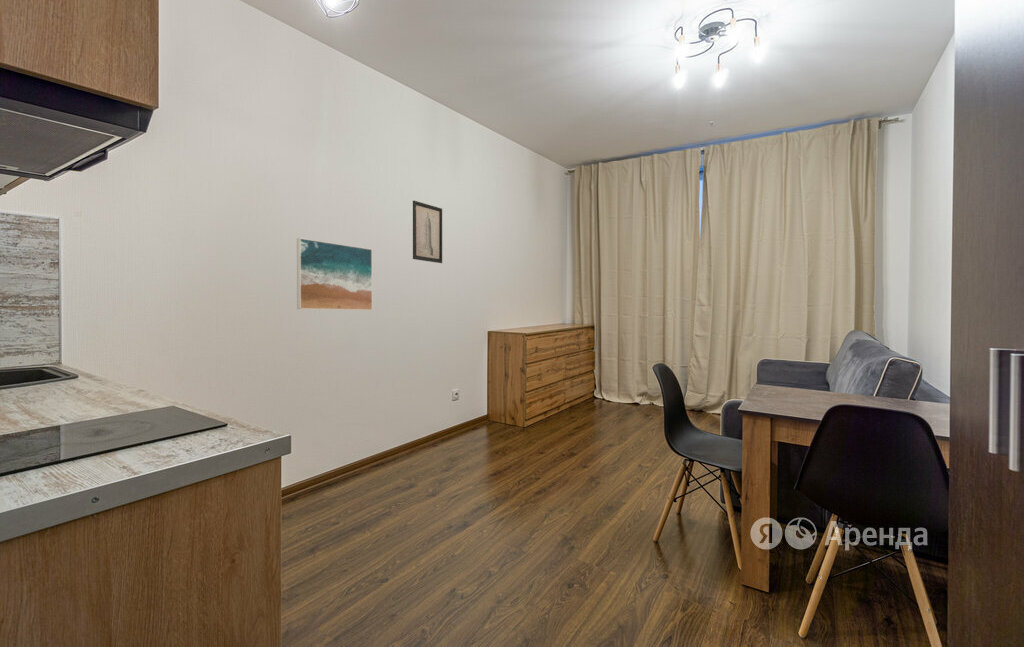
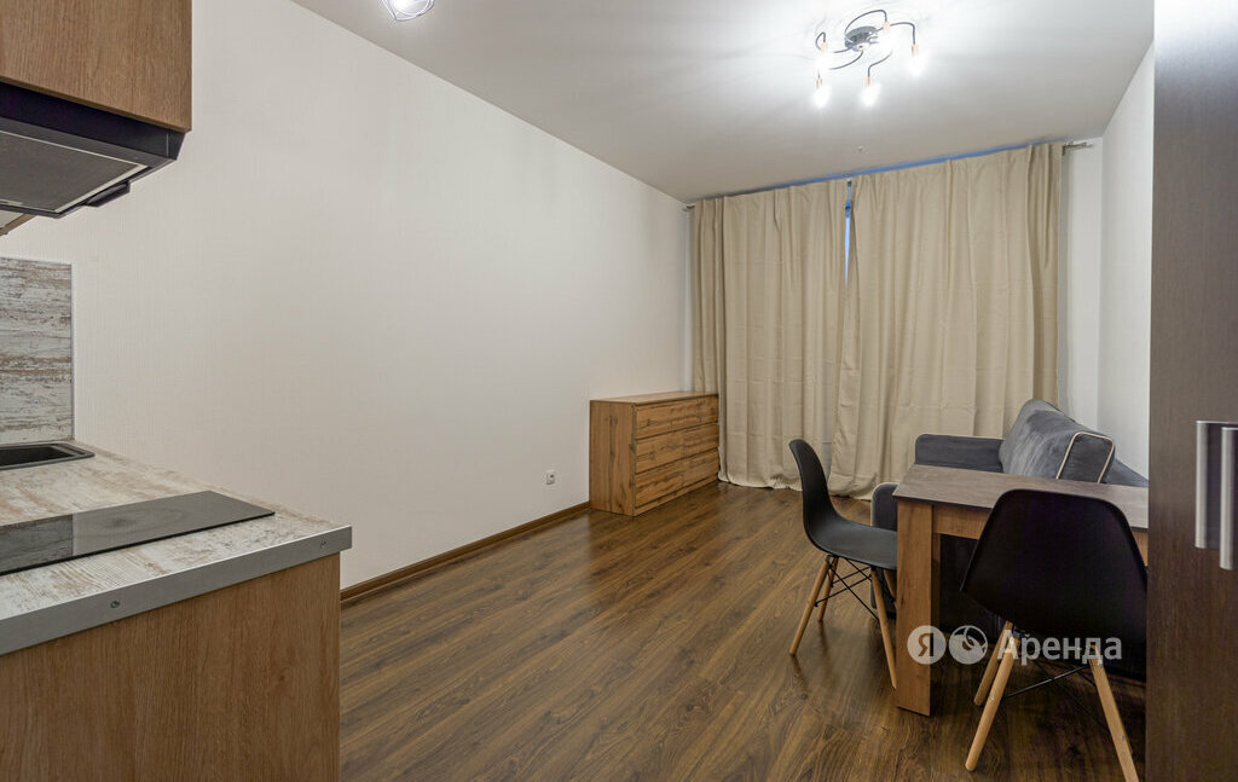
- wall art [412,200,443,264]
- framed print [296,237,373,311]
